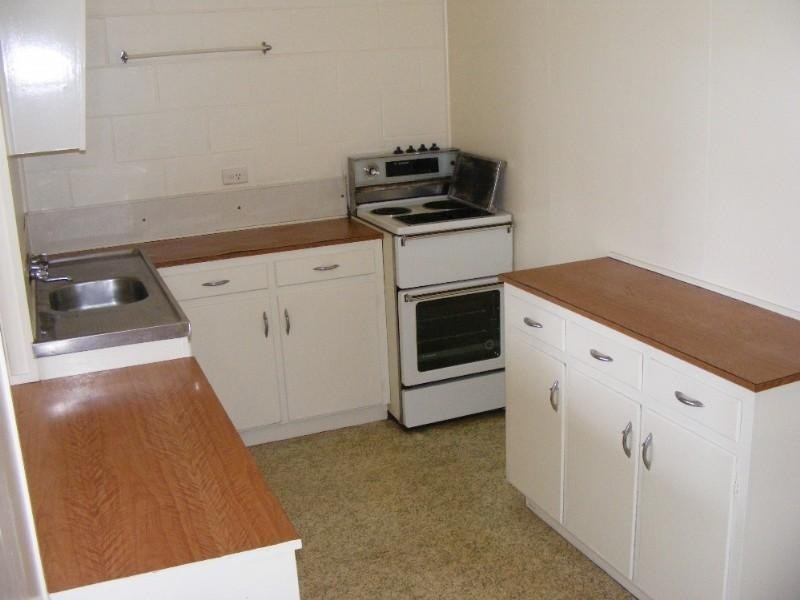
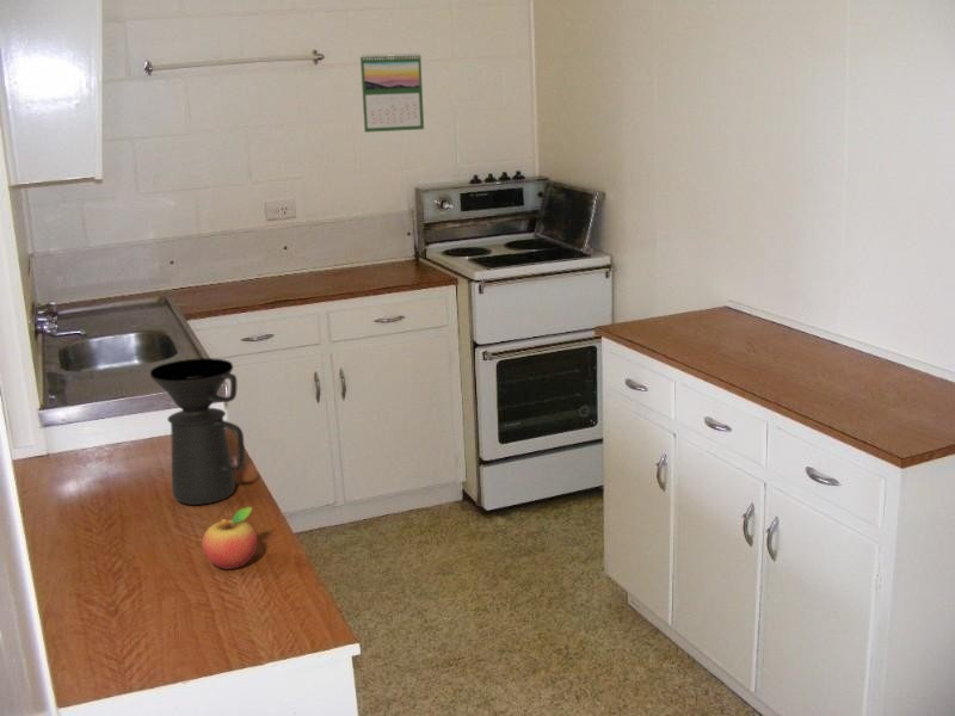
+ fruit [201,506,259,570]
+ calendar [359,51,425,134]
+ coffee maker [149,357,246,506]
